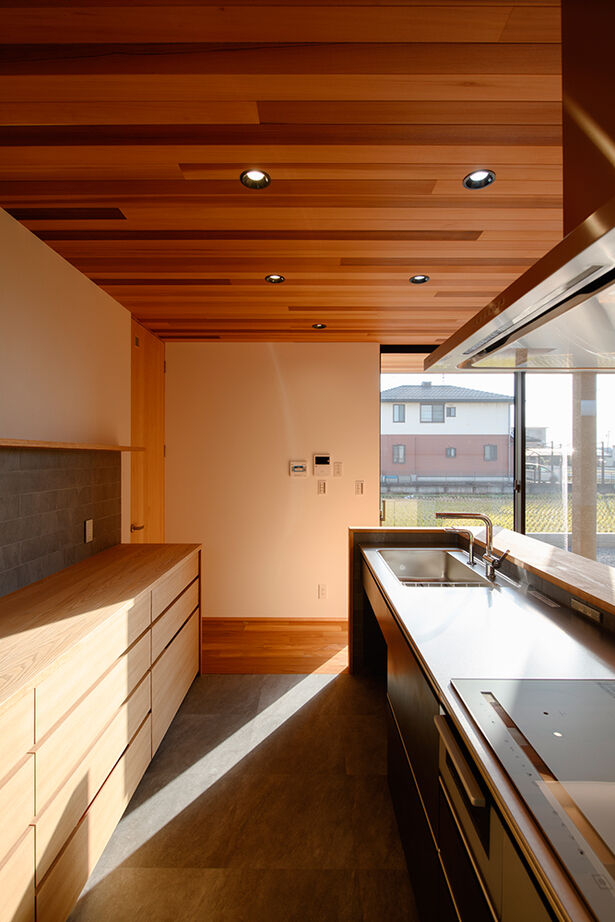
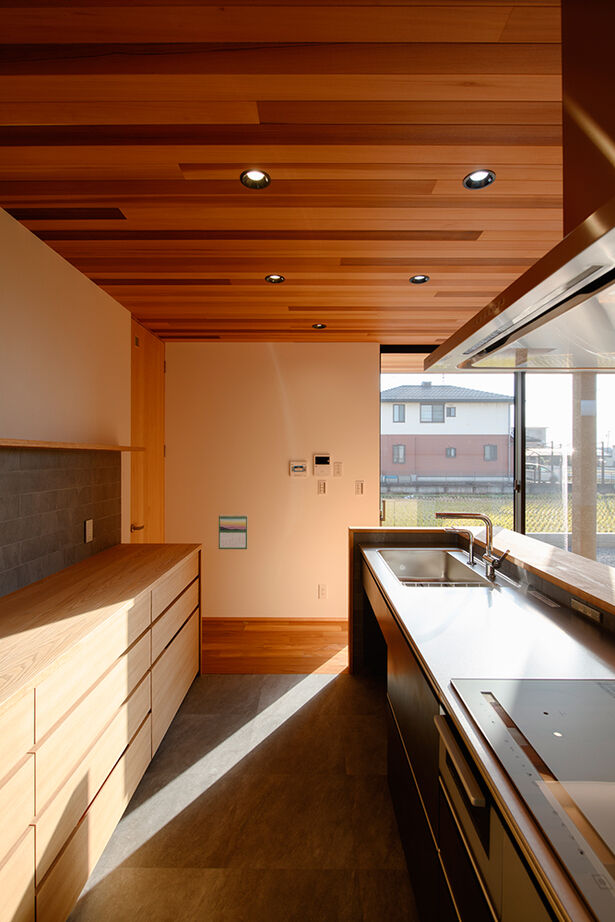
+ calendar [218,513,248,550]
